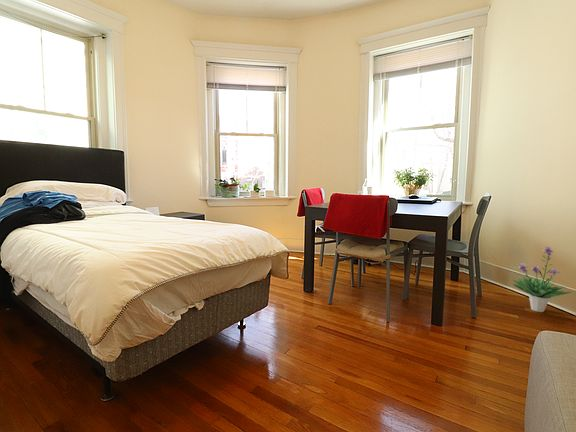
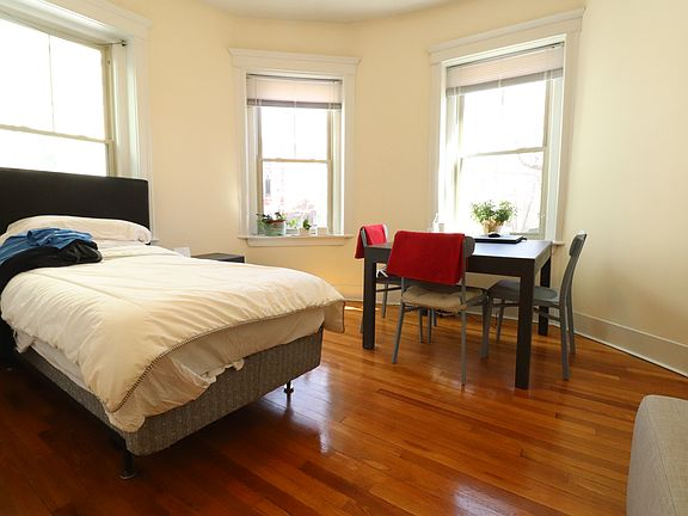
- potted plant [512,245,572,313]
